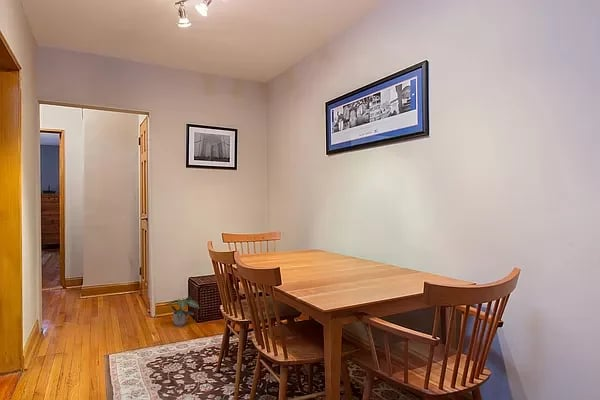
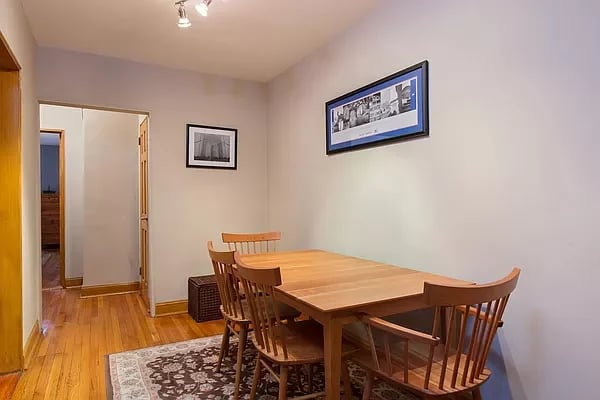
- potted plant [165,296,200,327]
